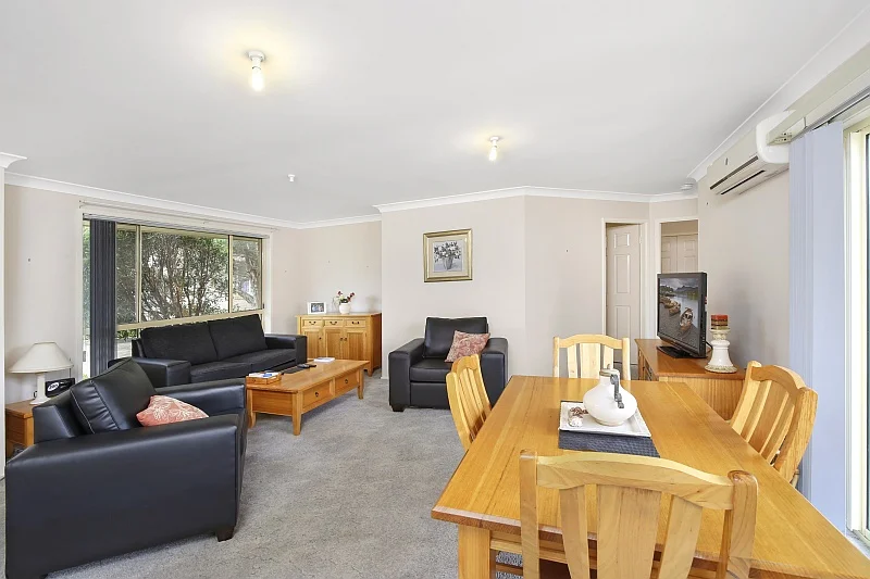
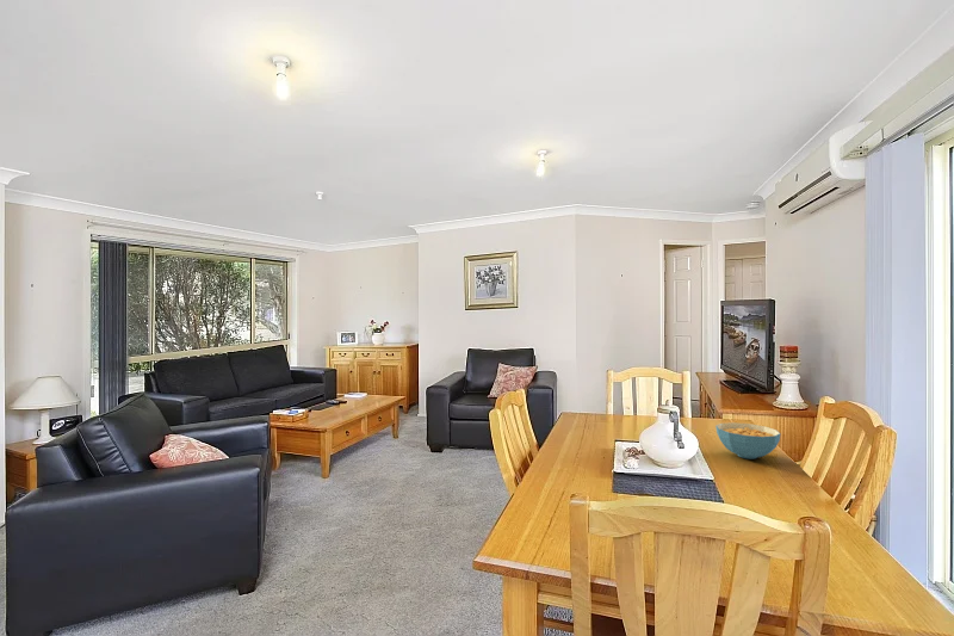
+ cereal bowl [714,421,782,461]
